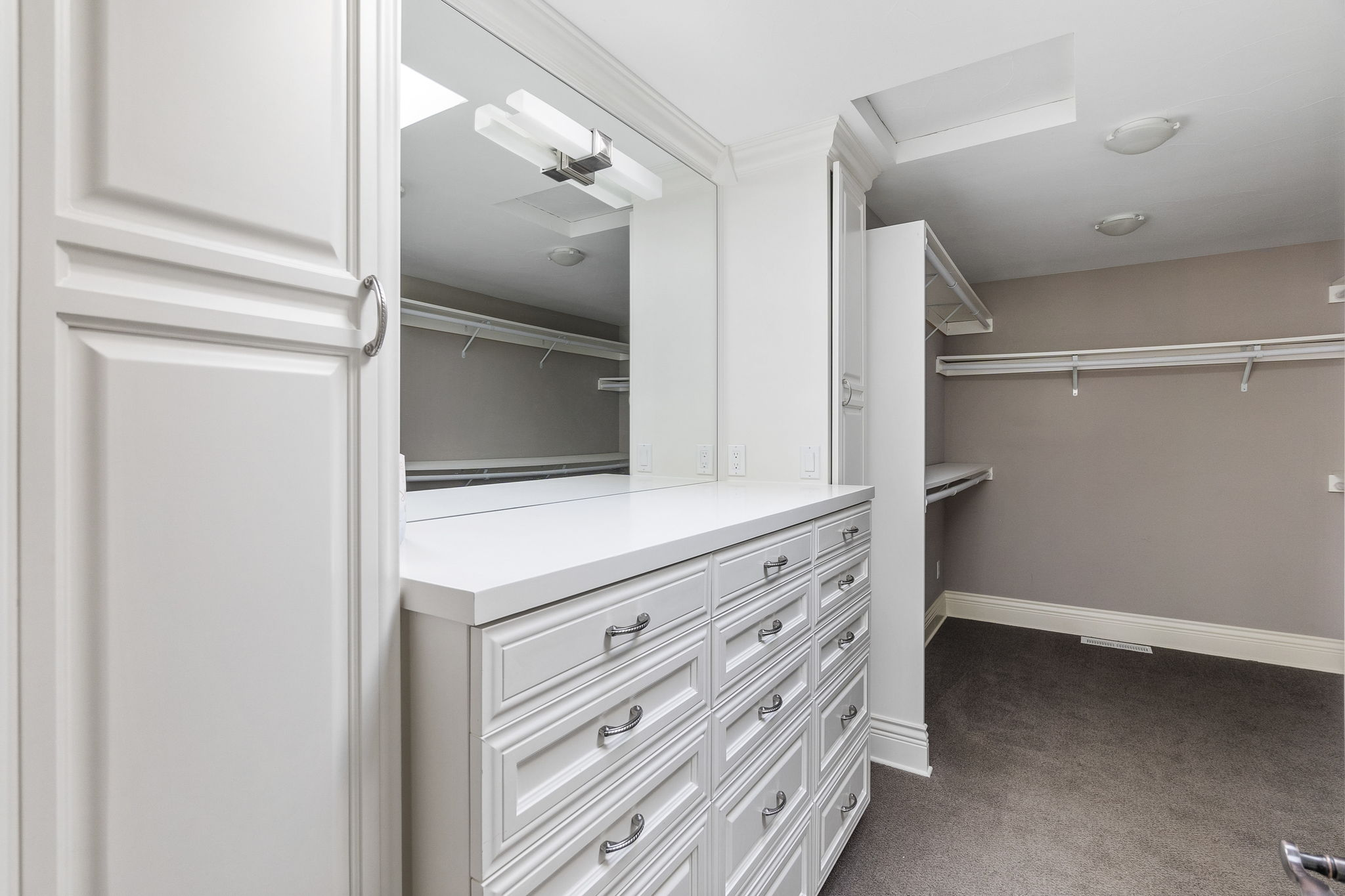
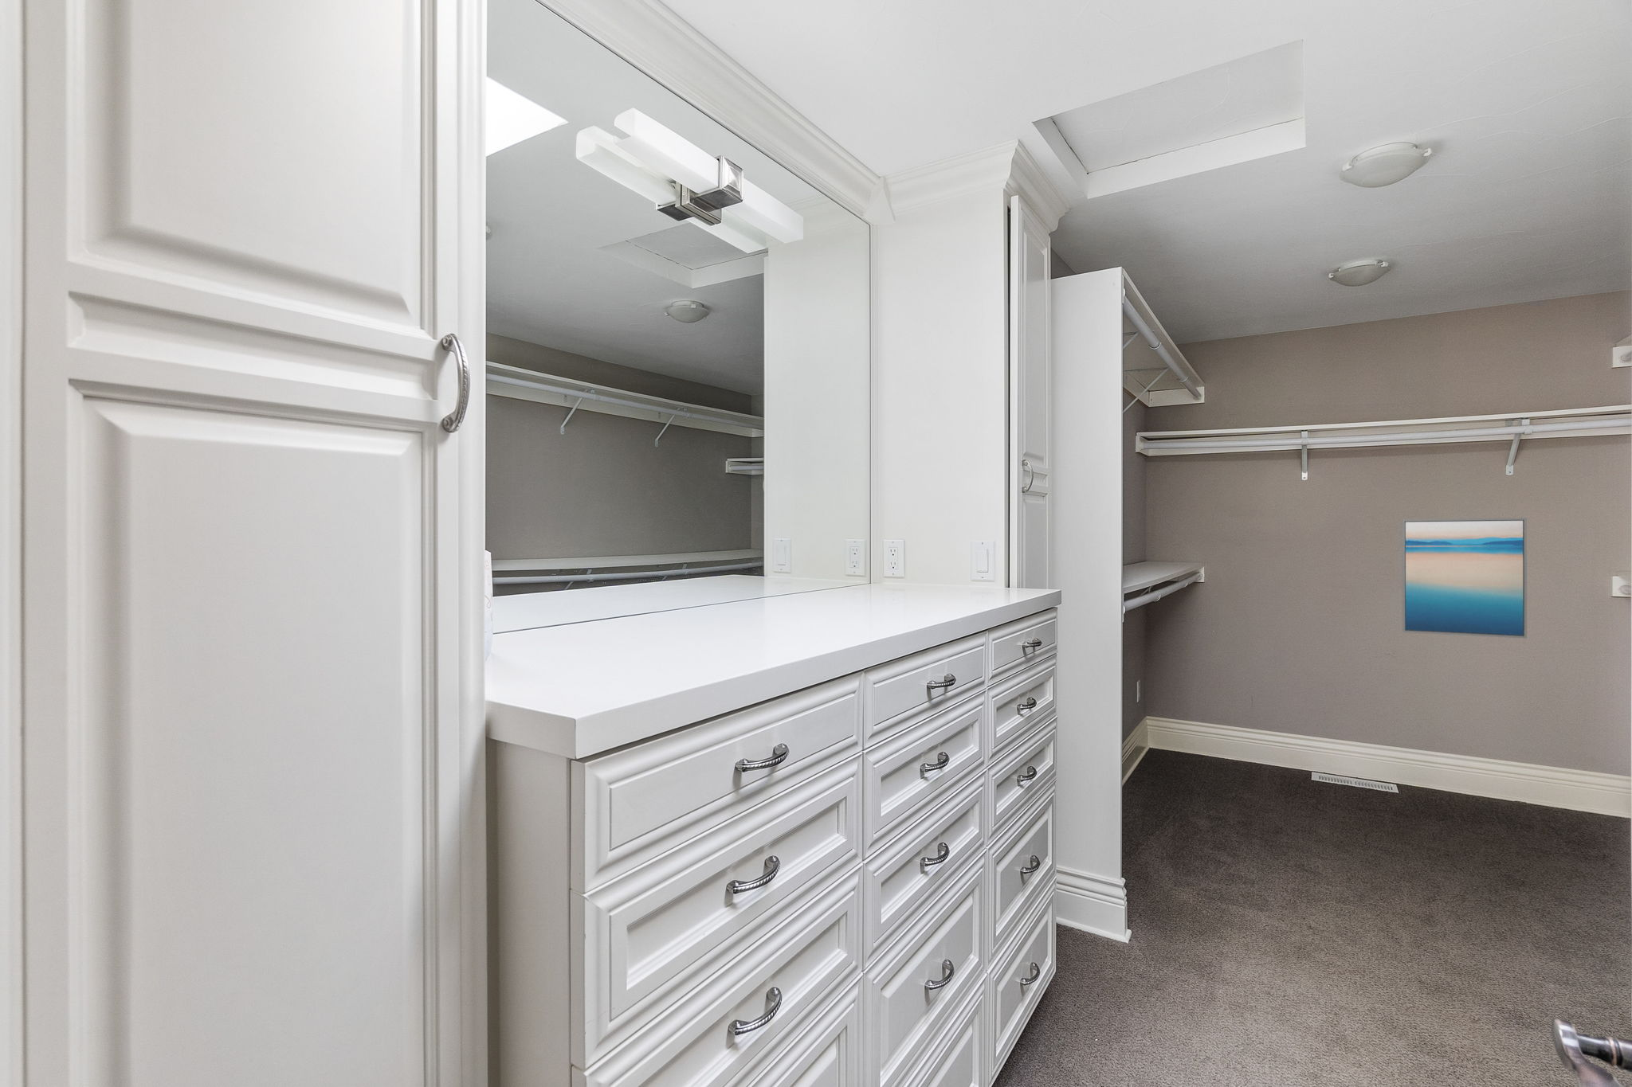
+ wall art [1401,517,1528,639]
